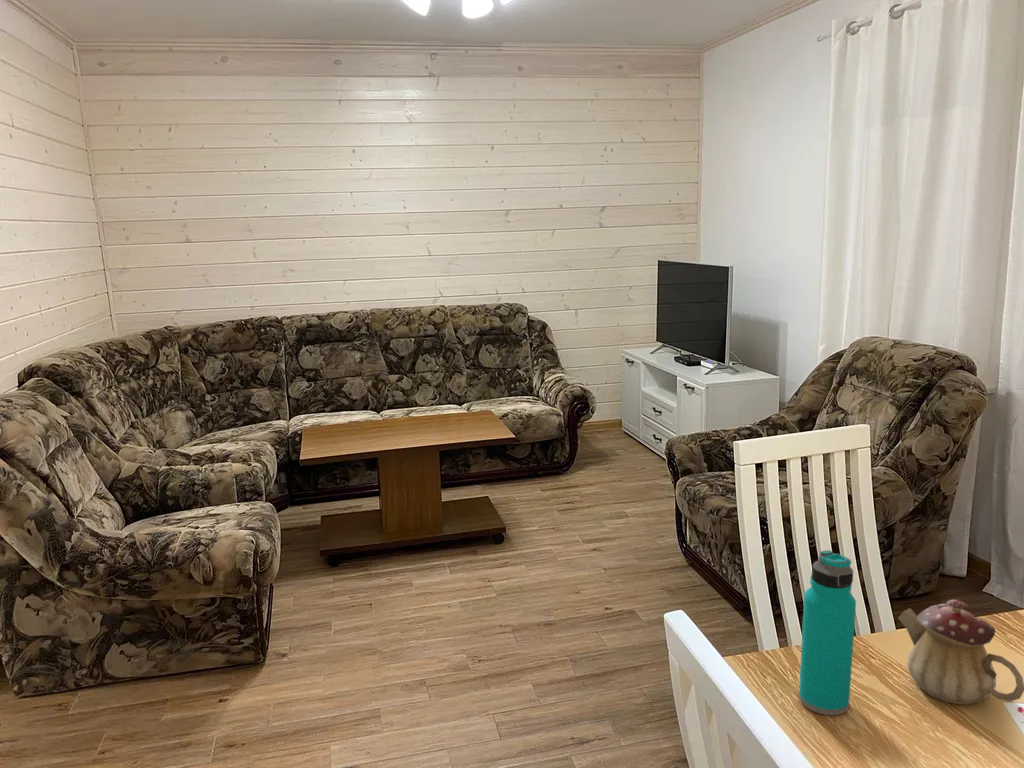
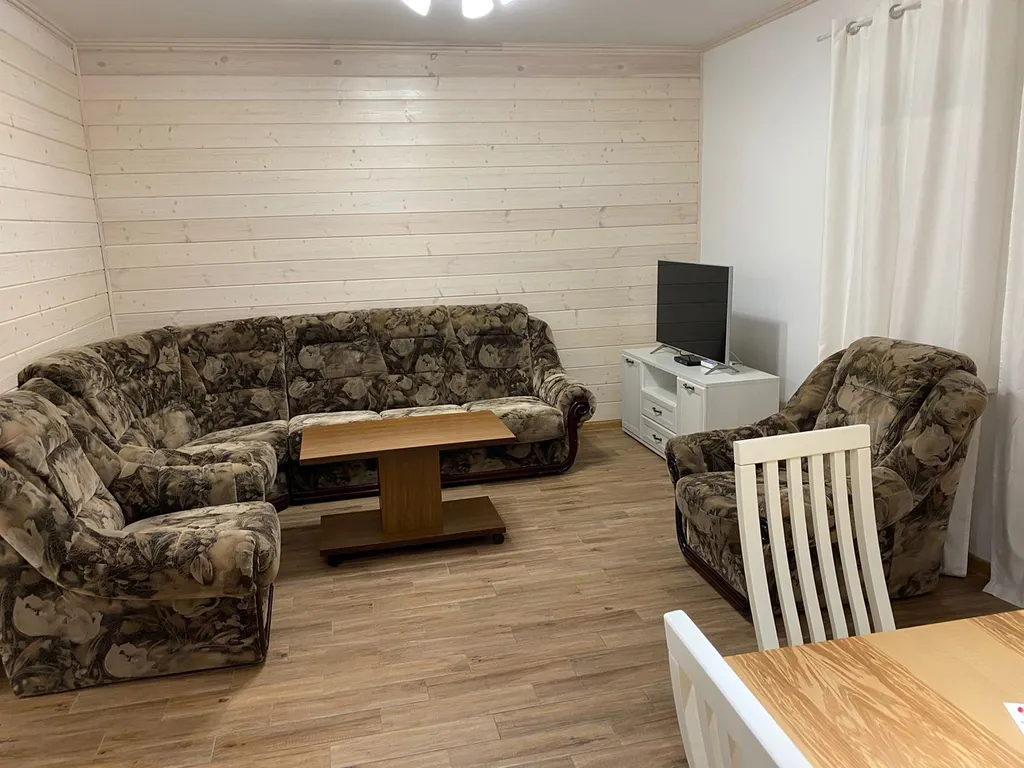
- water bottle [798,549,857,716]
- teapot [897,599,1024,706]
